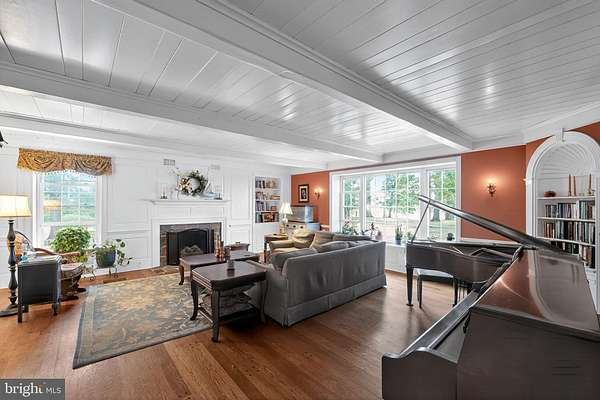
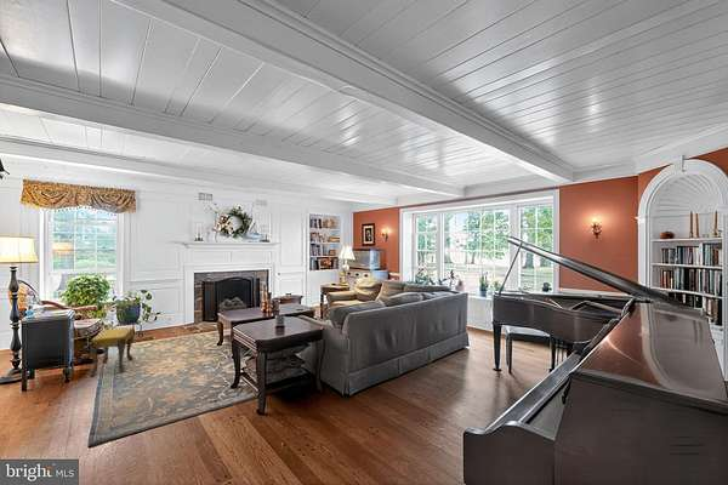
+ footstool [89,326,135,378]
